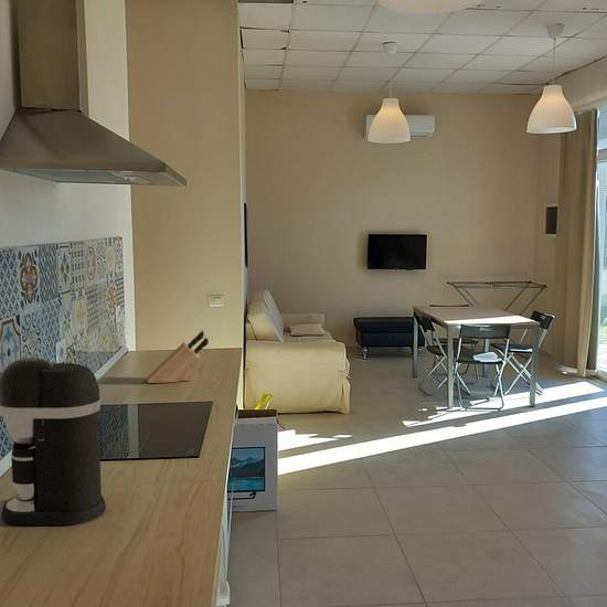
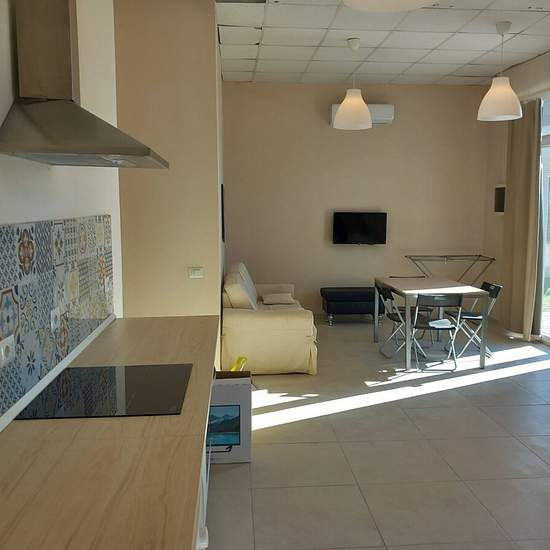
- coffee maker [0,356,107,526]
- knife block [146,329,210,384]
